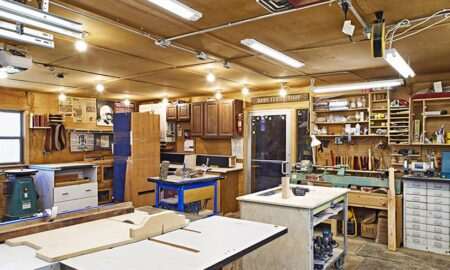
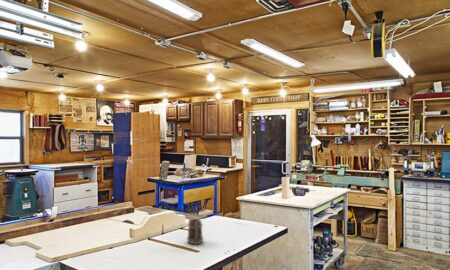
+ mug [186,218,204,245]
